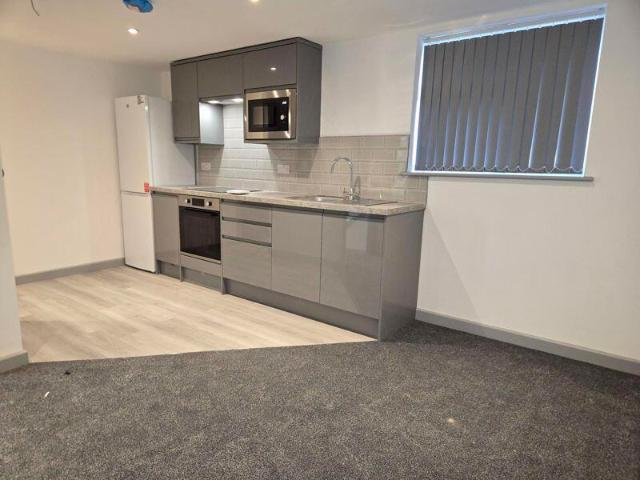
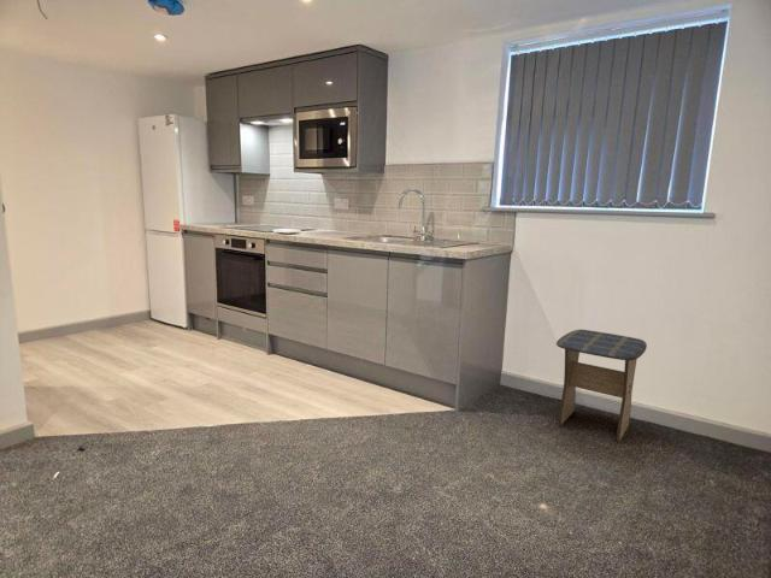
+ stool [555,329,648,443]
